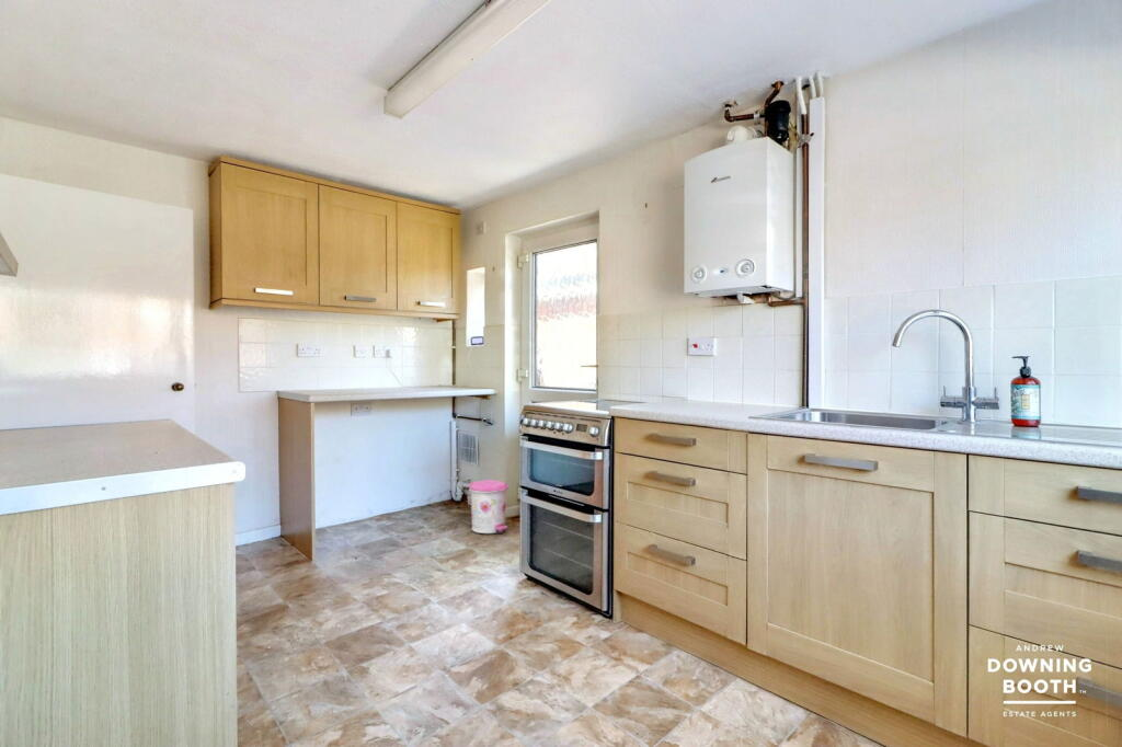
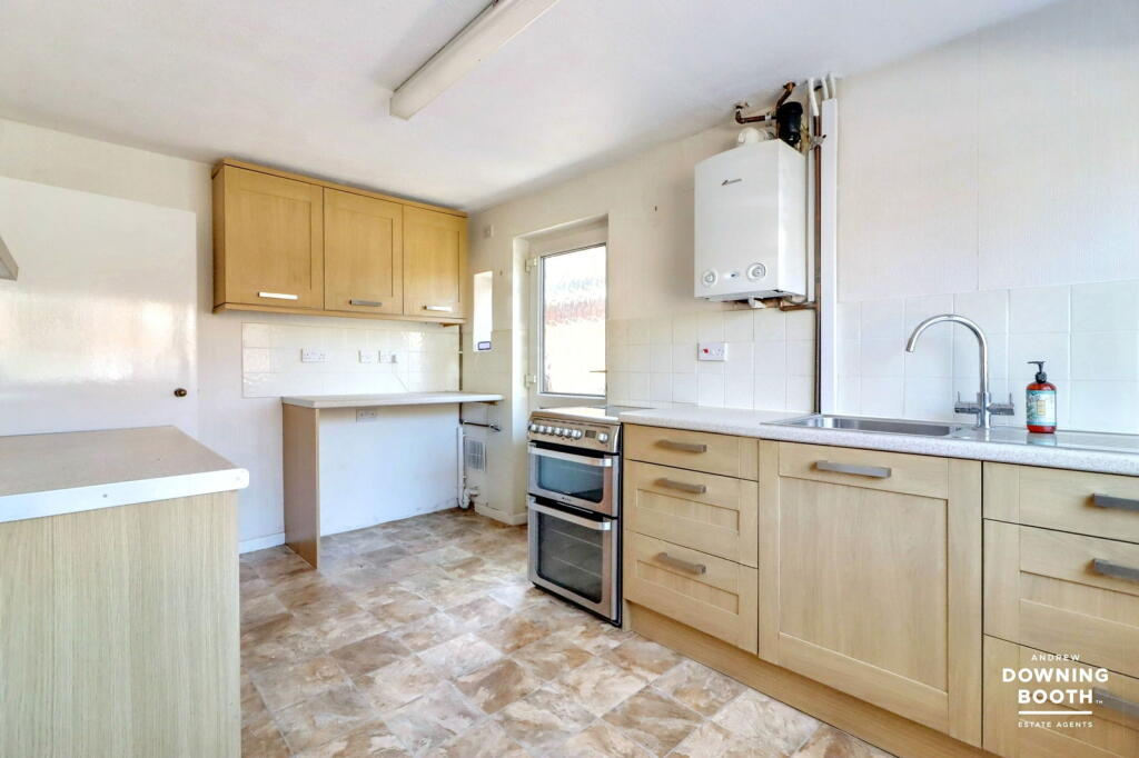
- trash can [468,479,510,535]
